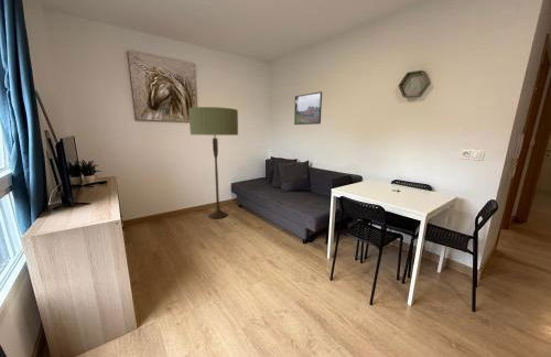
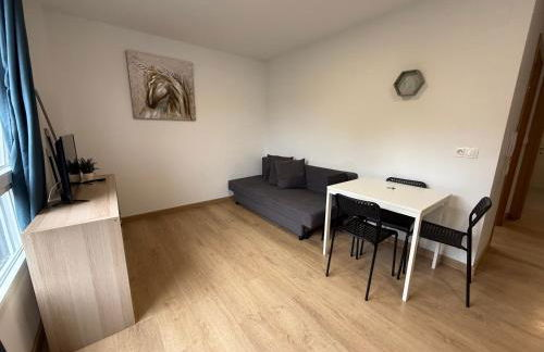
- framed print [293,90,323,126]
- floor lamp [187,106,239,219]
